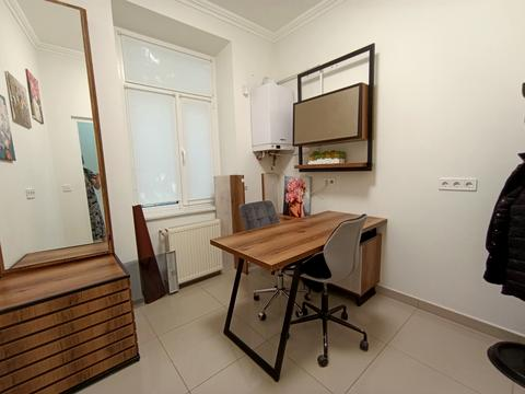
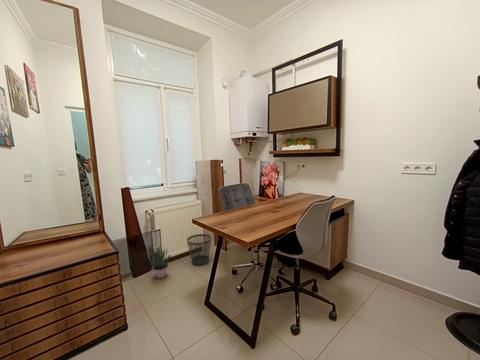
+ wastebasket [186,233,212,266]
+ potted plant [146,246,172,279]
